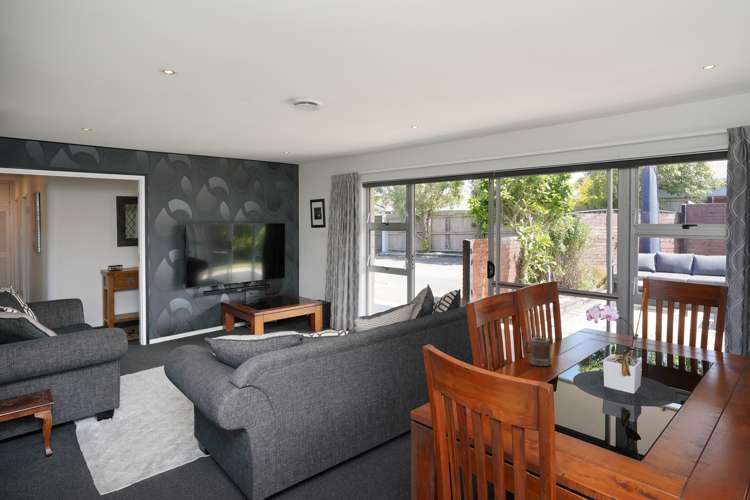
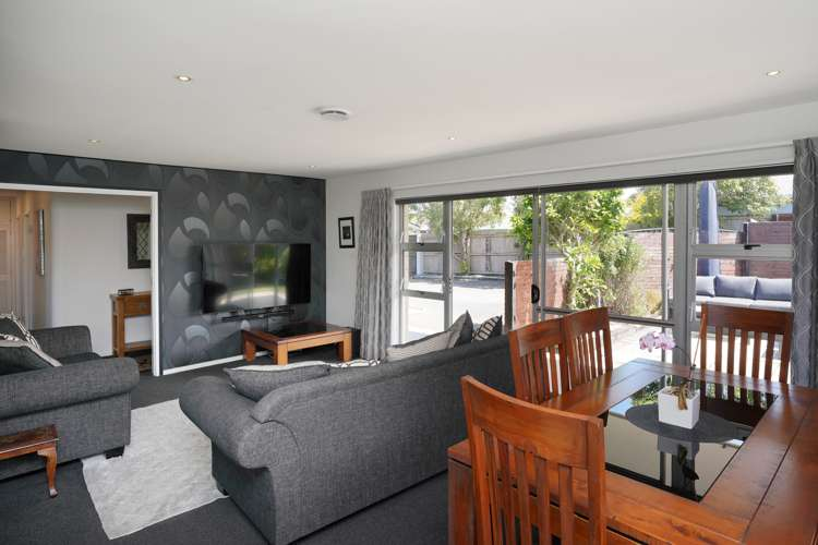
- mug [523,337,552,367]
